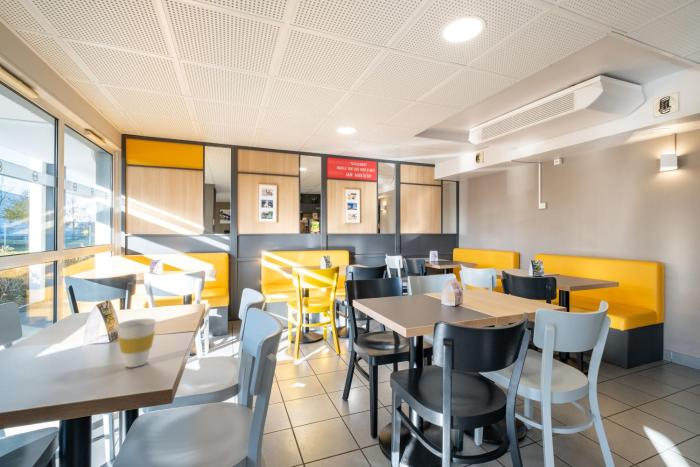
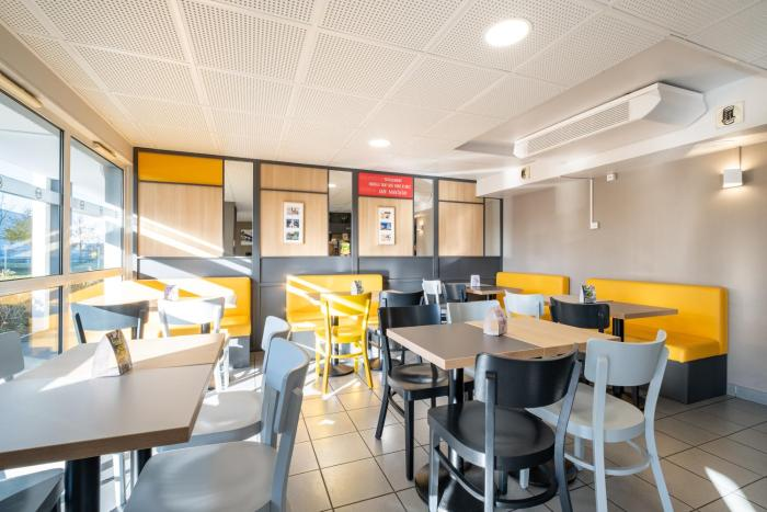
- cup [115,318,157,368]
